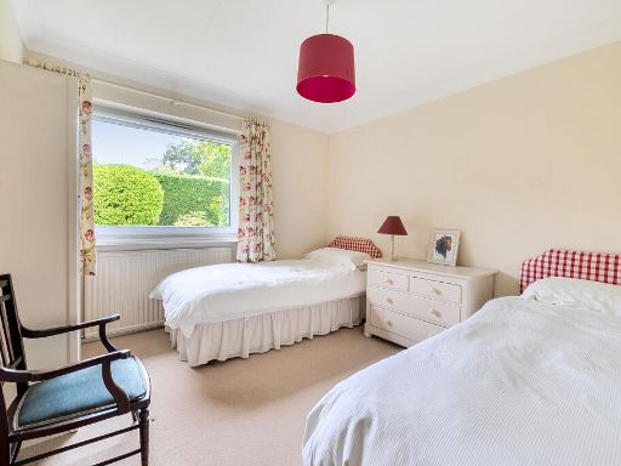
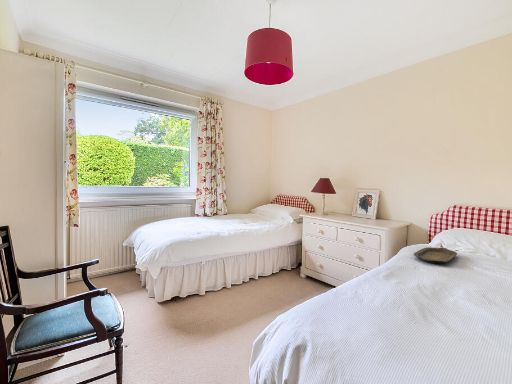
+ serving tray [413,246,458,265]
